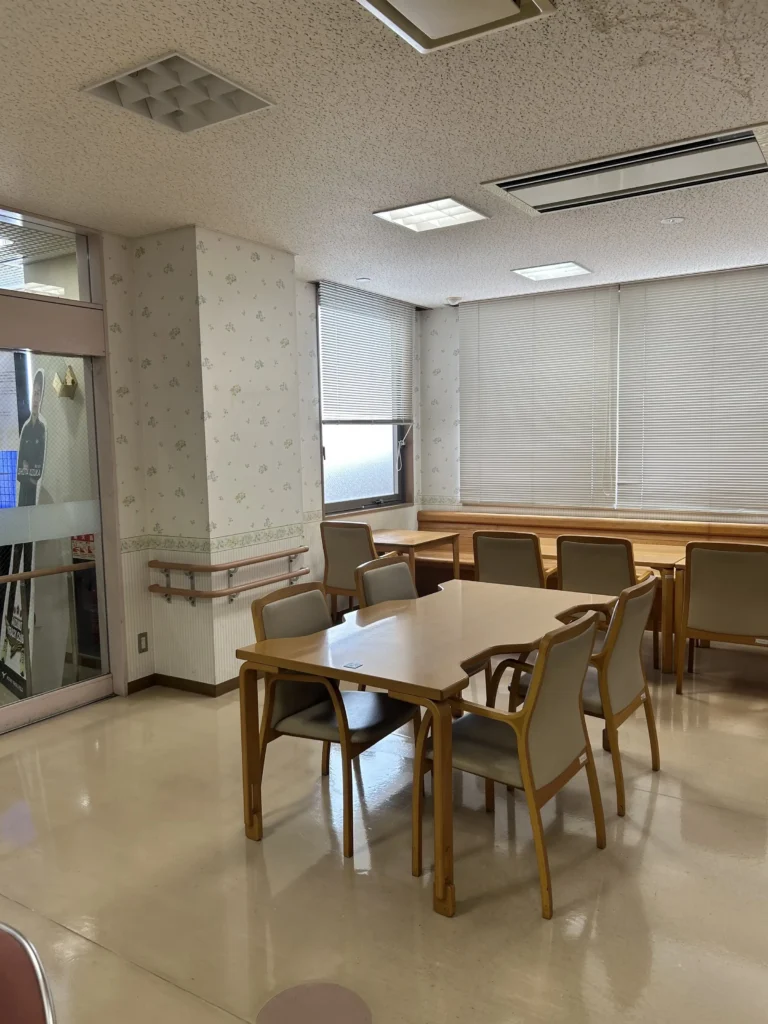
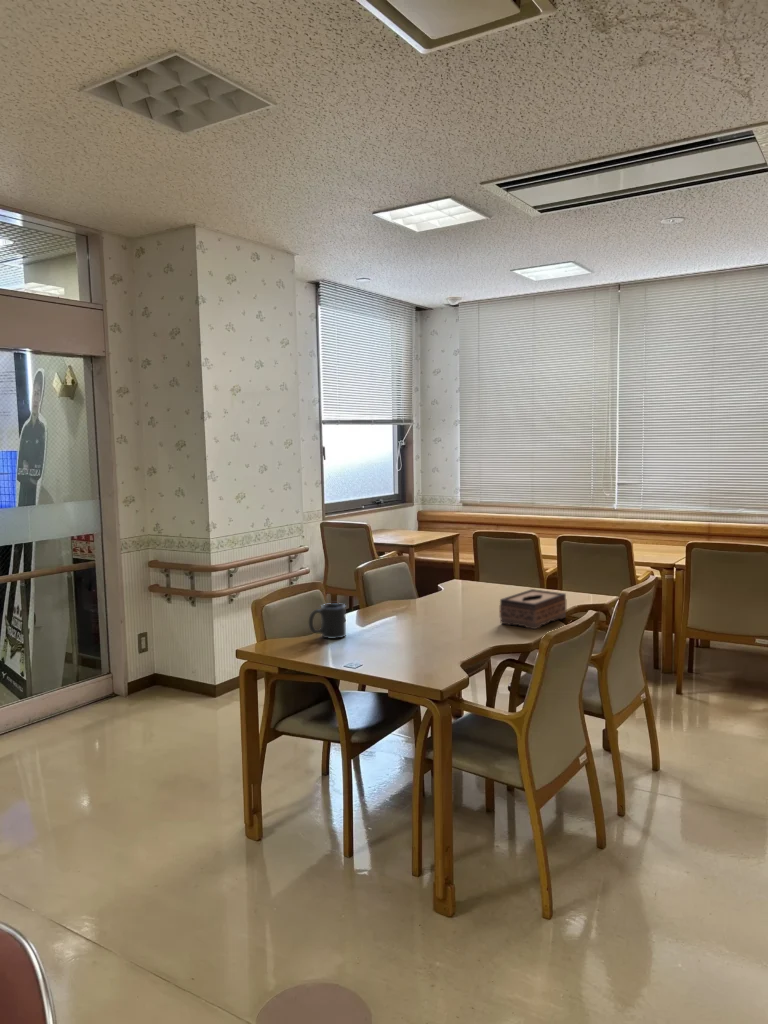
+ mug [308,602,347,640]
+ tissue box [499,588,567,630]
